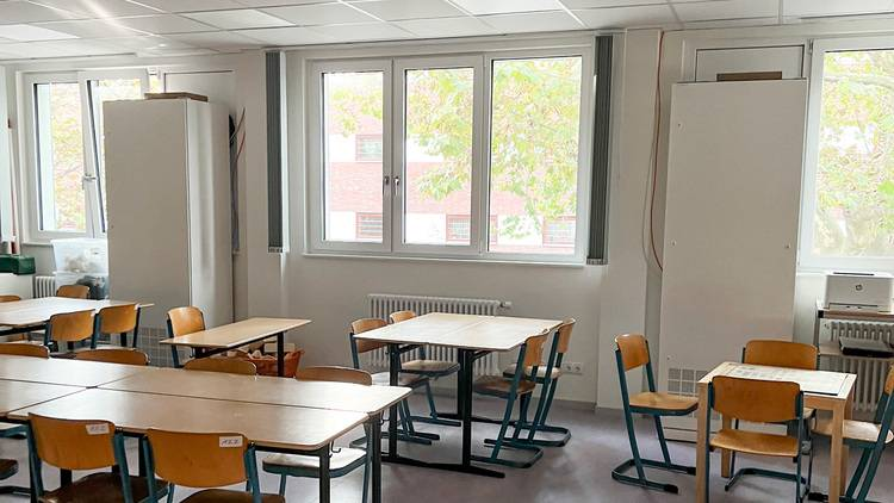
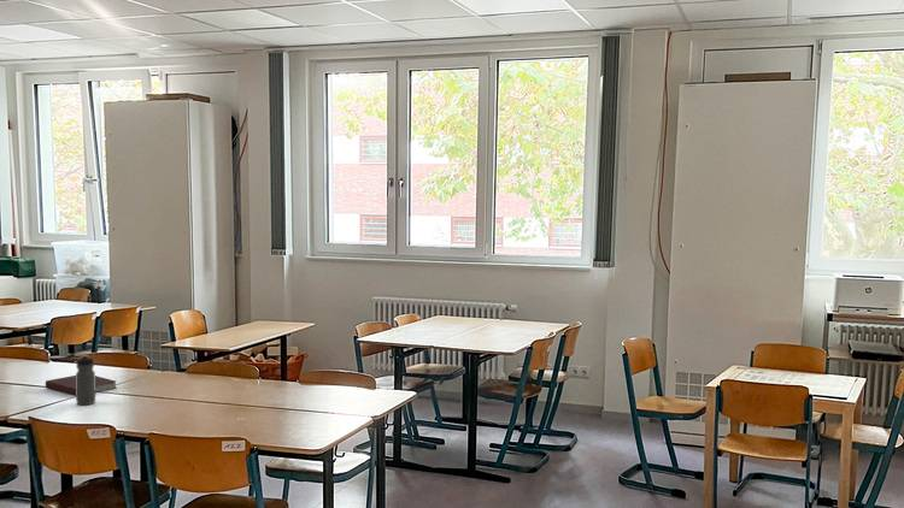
+ water bottle [75,354,96,406]
+ notebook [45,374,117,397]
